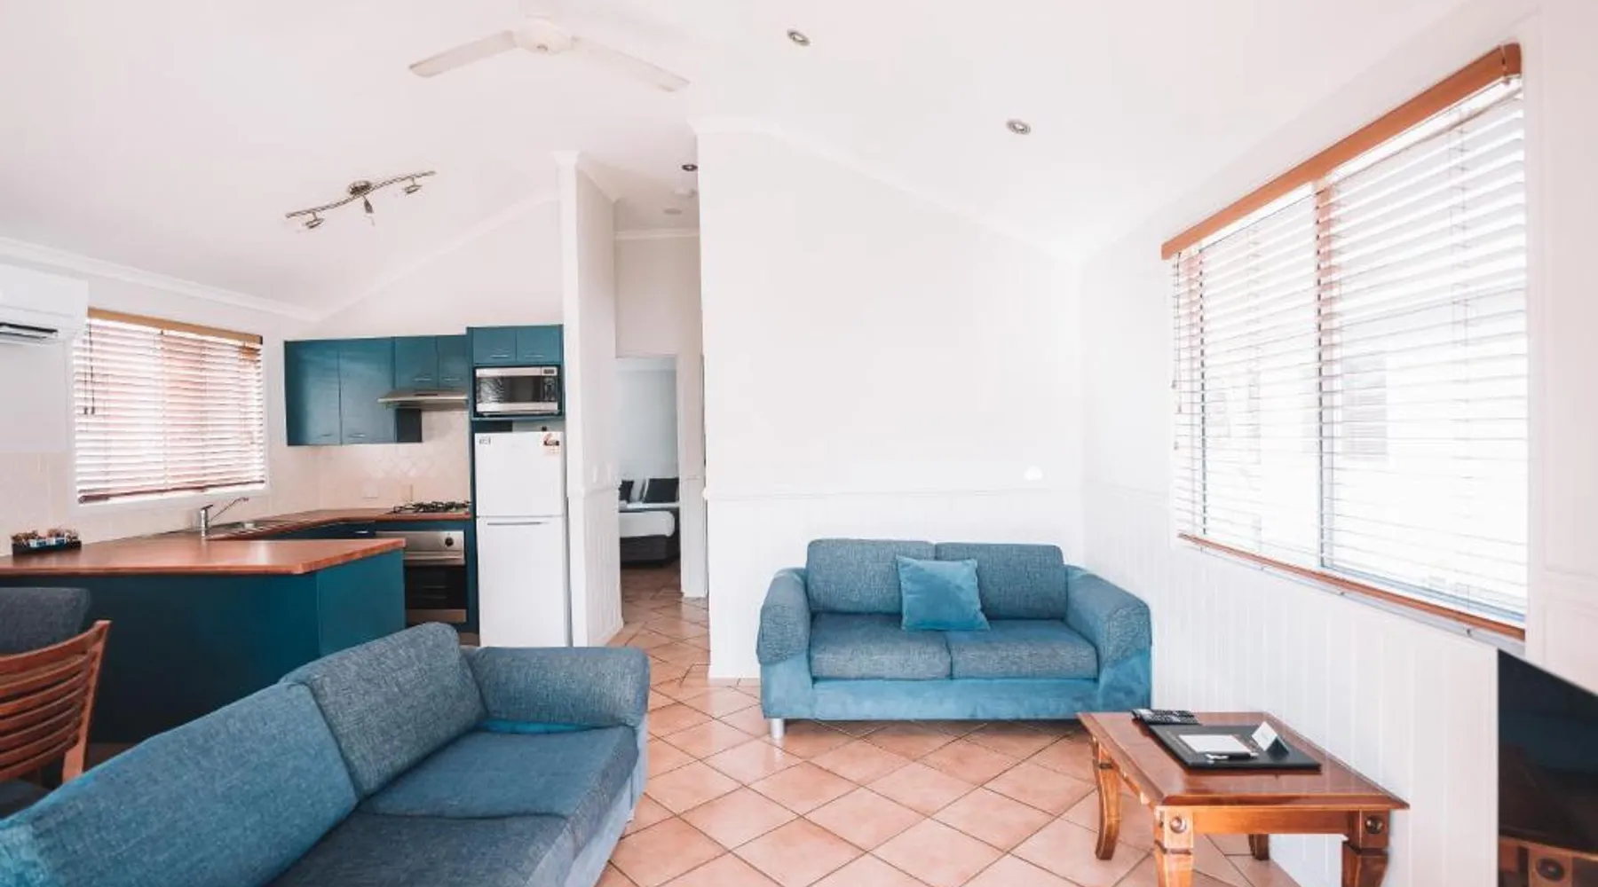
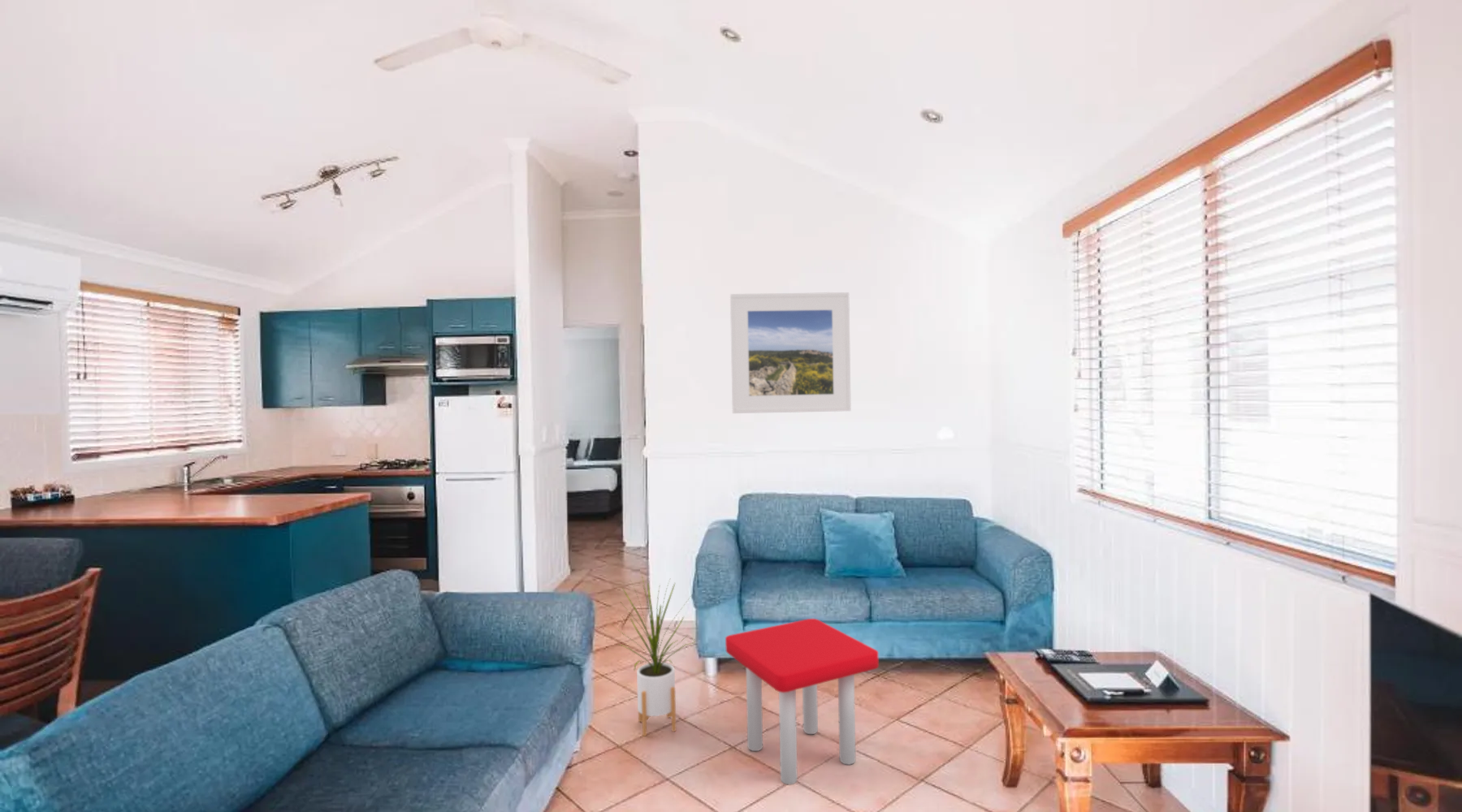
+ stool [725,618,880,785]
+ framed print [729,292,852,414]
+ house plant [608,575,695,737]
